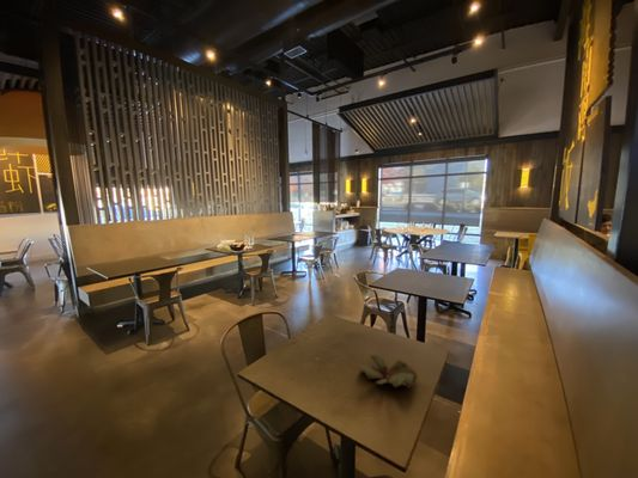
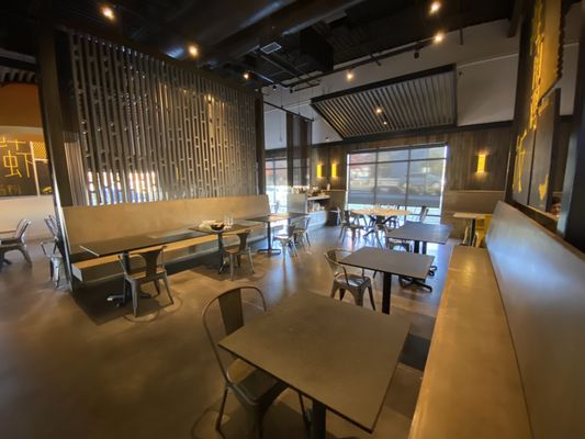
- succulent plant [359,354,418,390]
